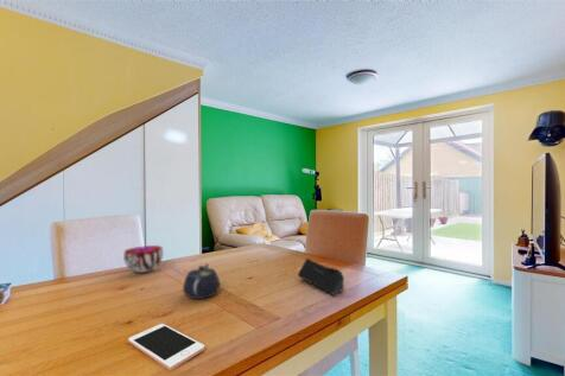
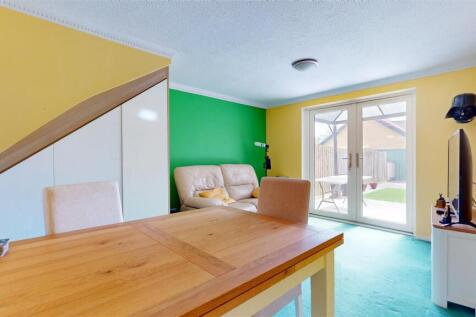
- decorative bowl [122,244,164,274]
- speaker [297,257,345,295]
- teapot [182,262,221,300]
- cell phone [127,323,205,371]
